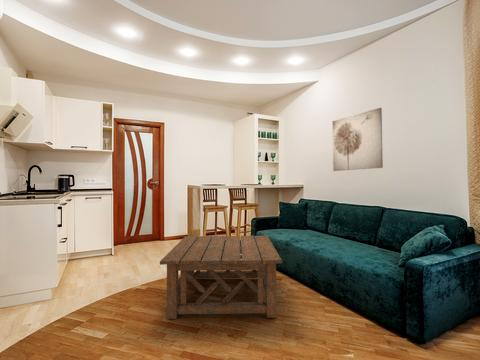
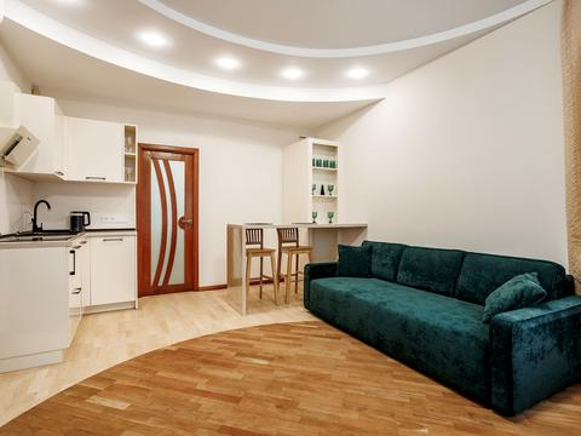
- coffee table [159,234,283,320]
- wall art [332,107,384,172]
